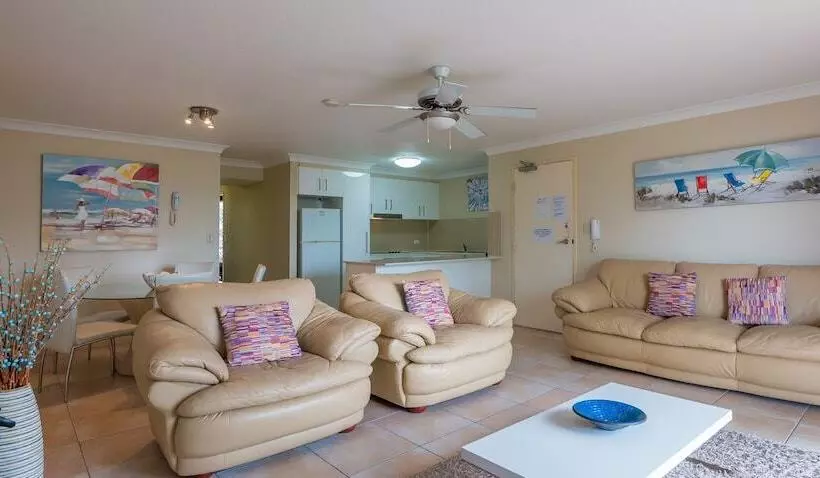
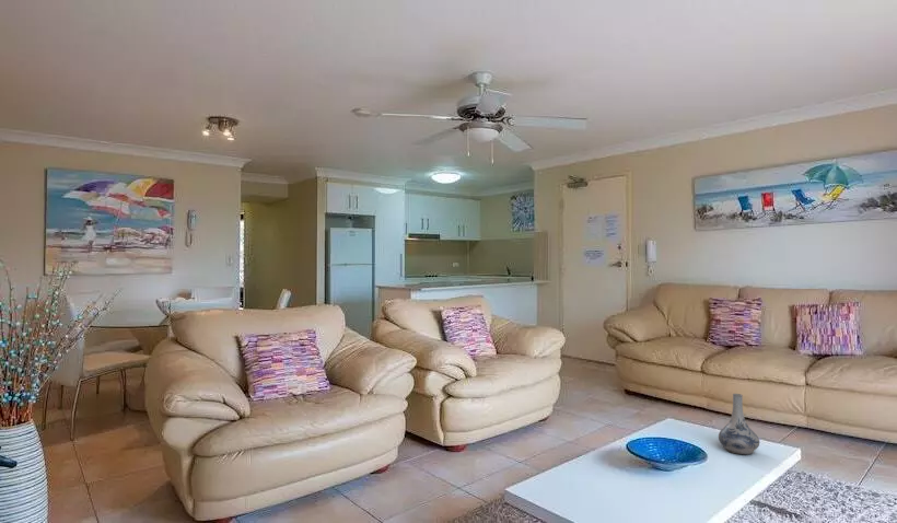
+ decorative vase [718,393,760,455]
